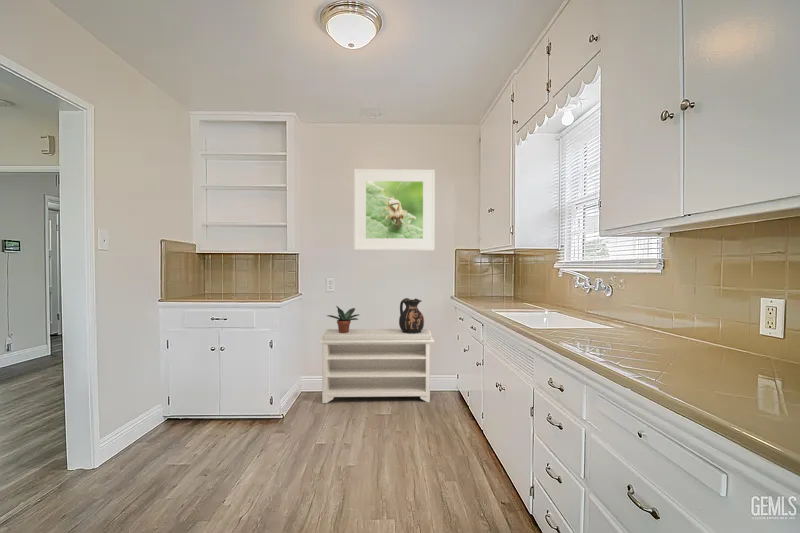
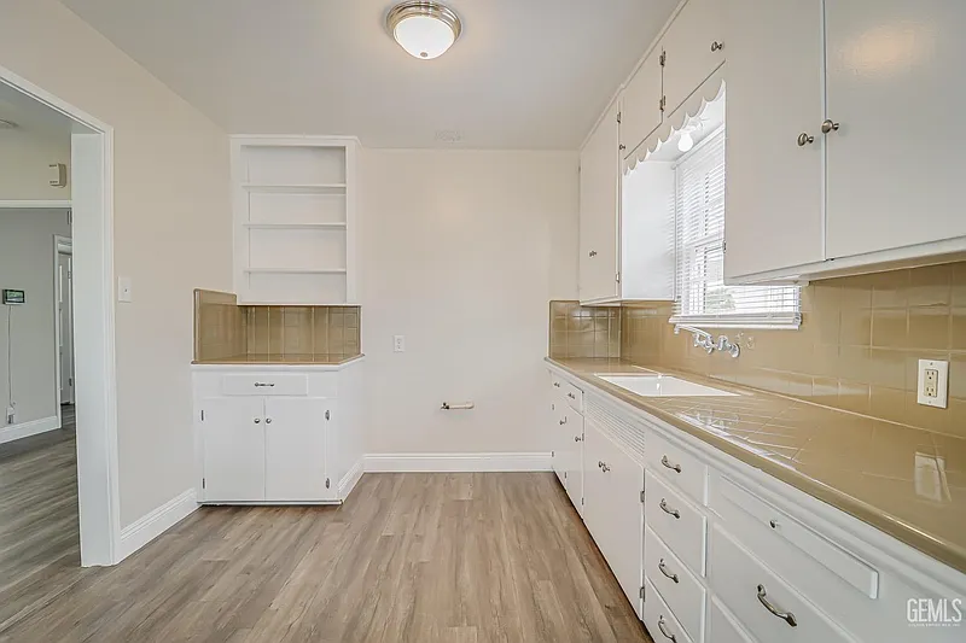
- bench [318,328,435,404]
- ceramic jug [398,297,425,333]
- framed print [353,168,436,251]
- potted plant [326,305,360,333]
